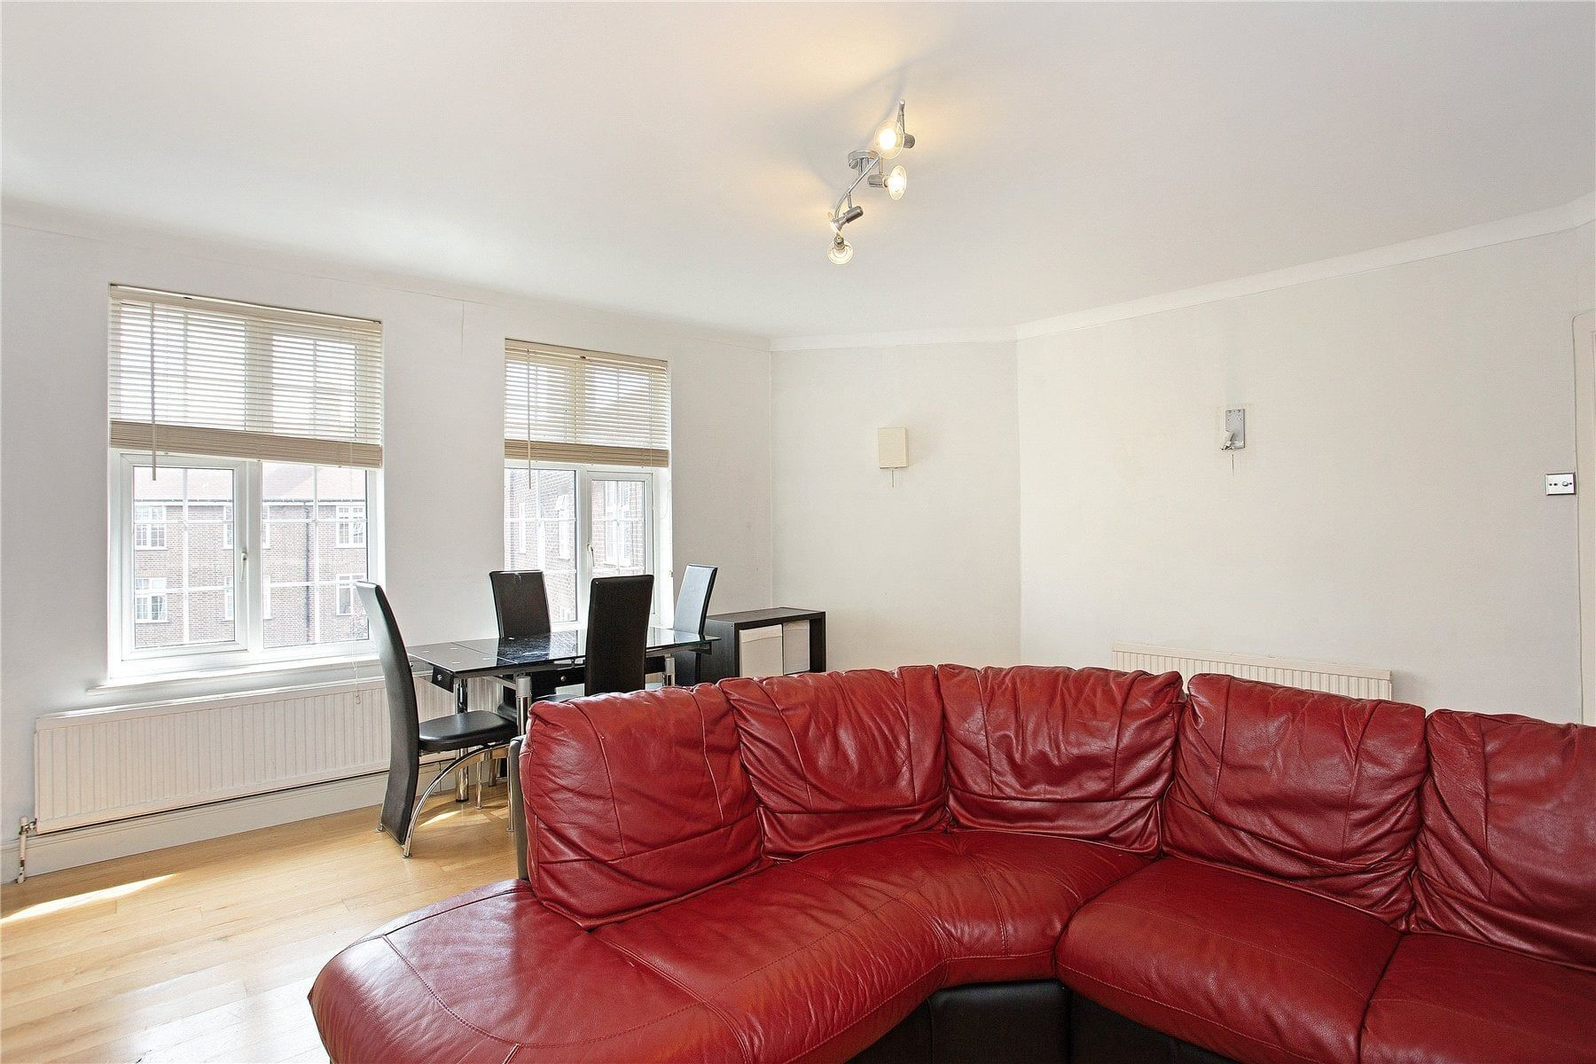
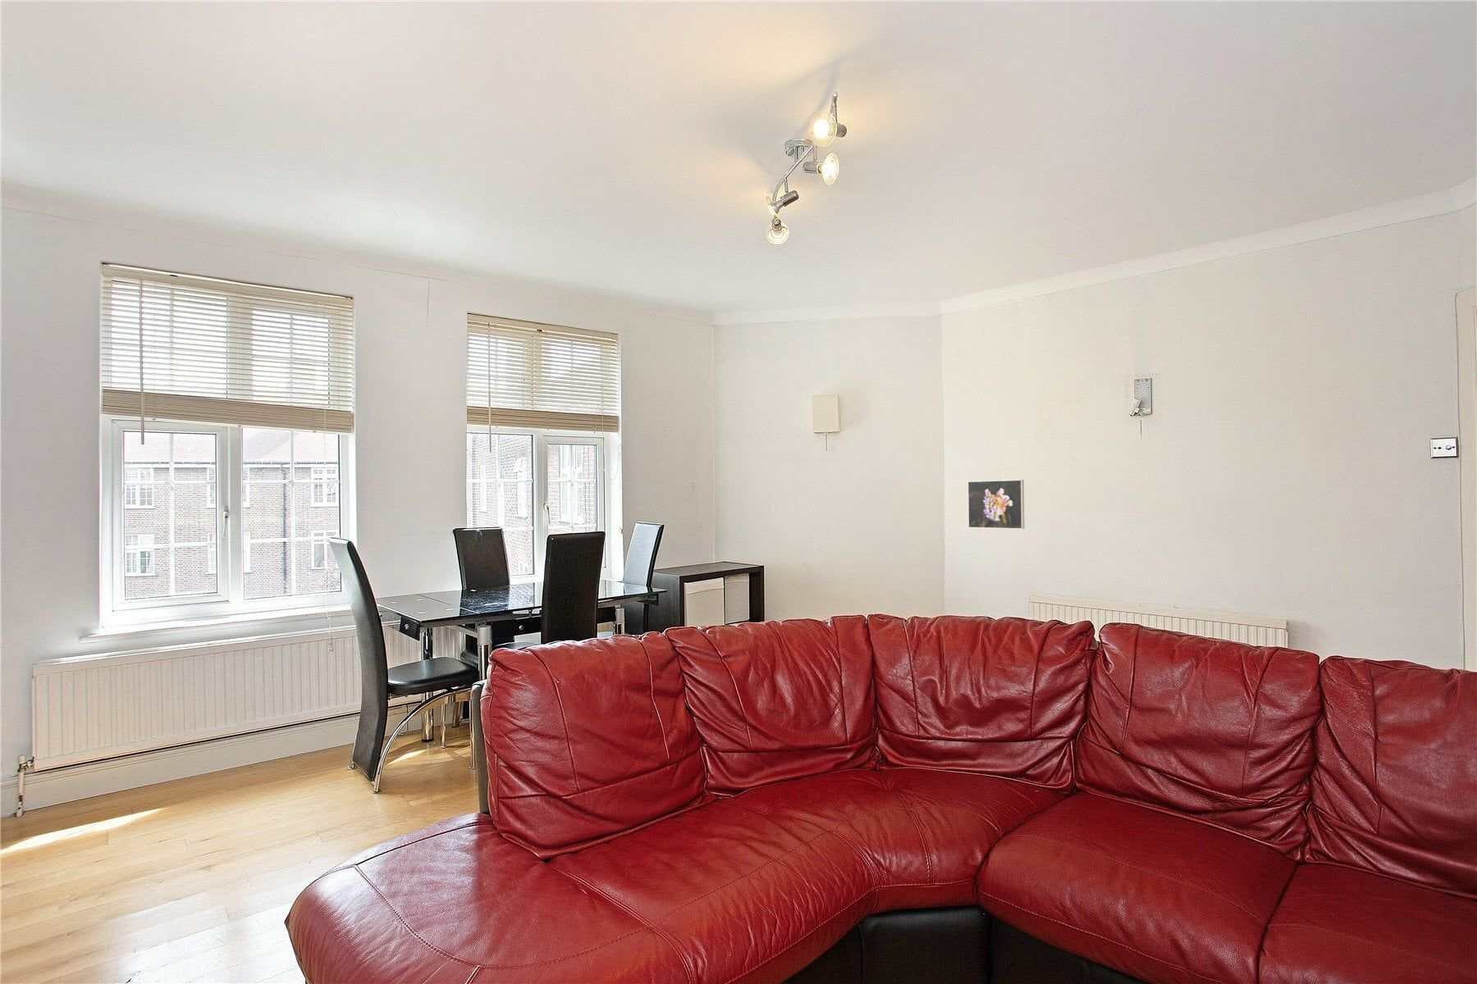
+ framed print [967,479,1025,529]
